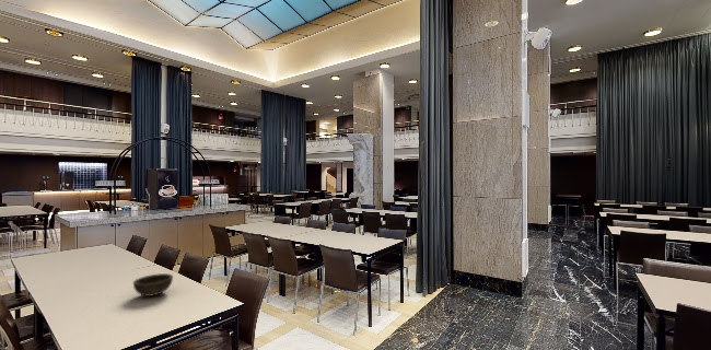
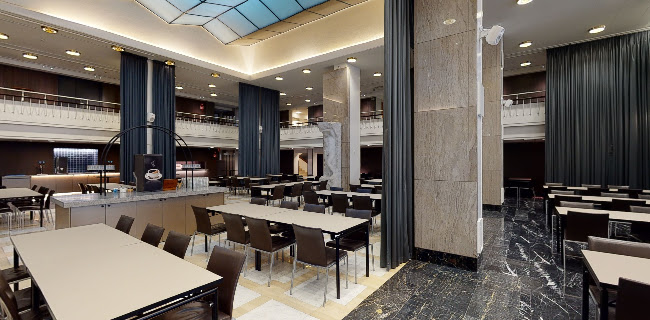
- bowl [132,272,174,298]
